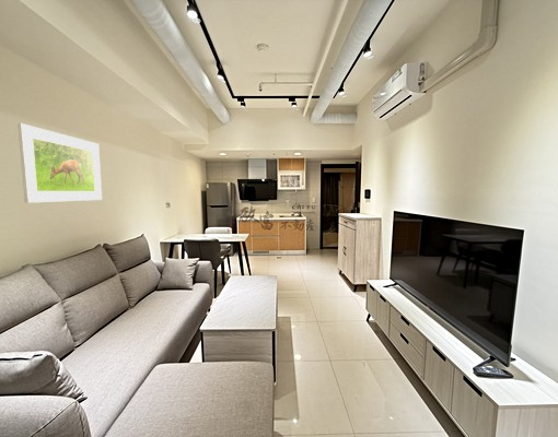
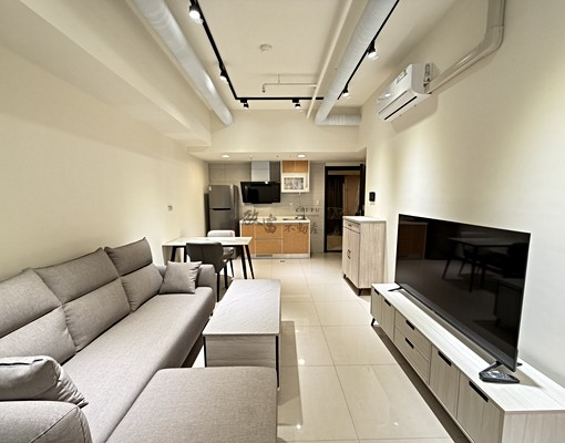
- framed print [16,122,103,204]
